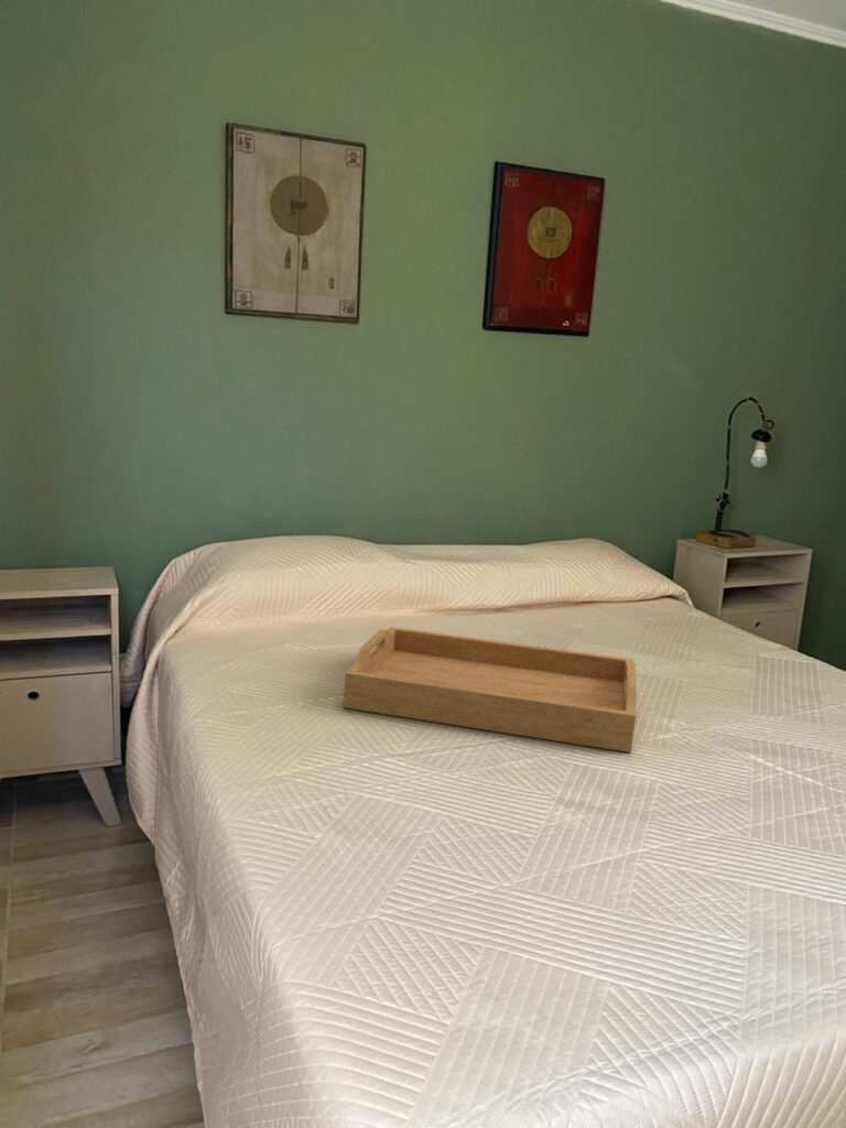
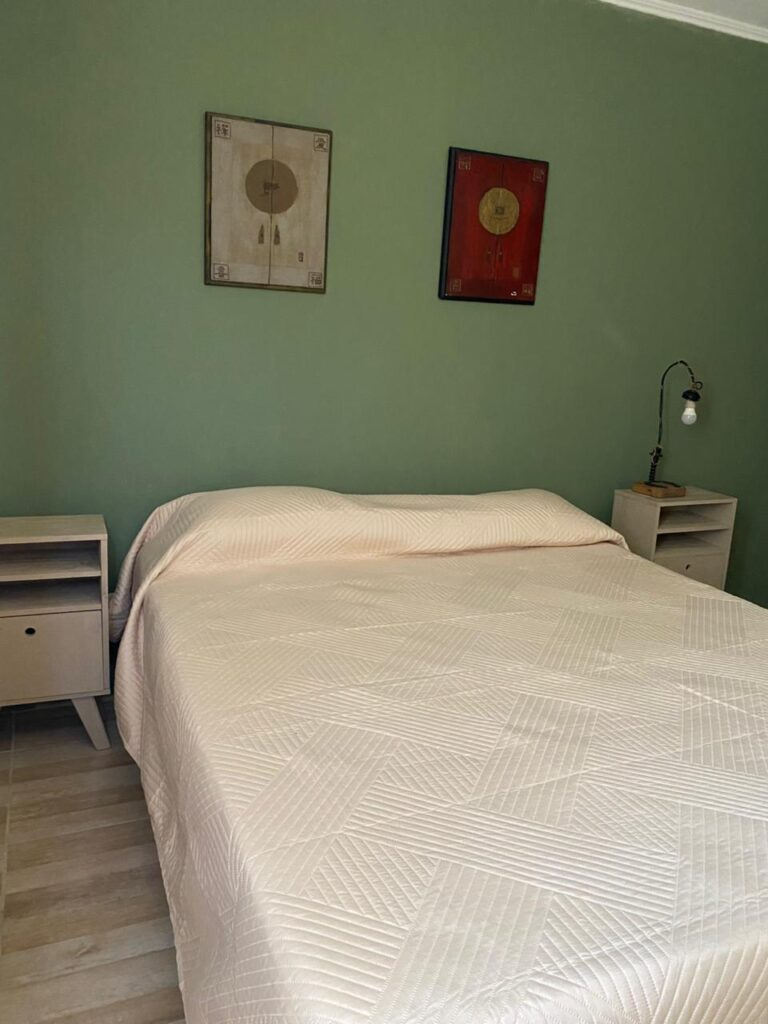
- serving tray [343,626,638,753]
